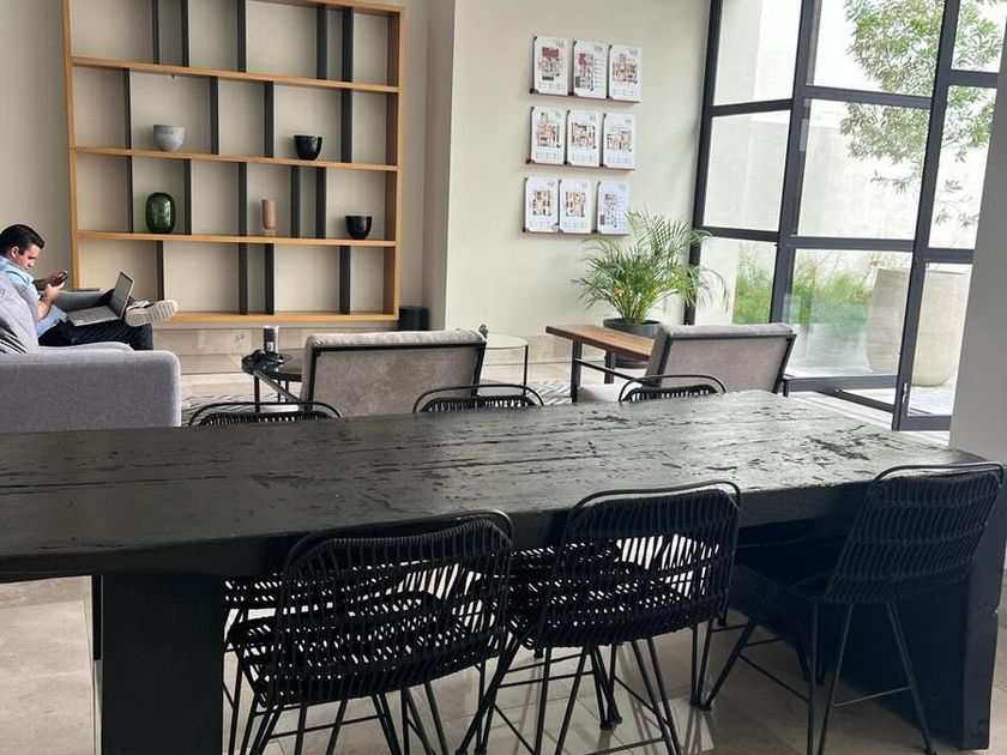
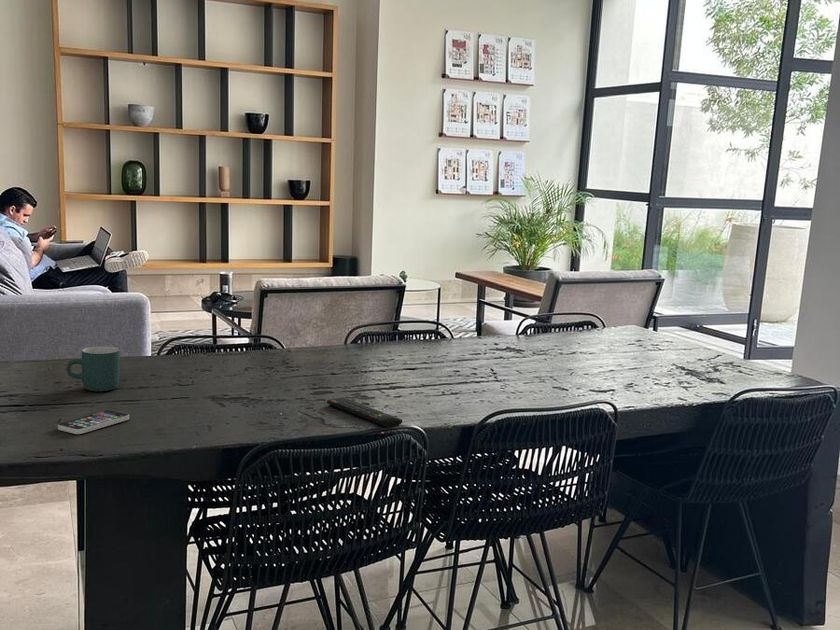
+ remote control [326,397,403,429]
+ smartphone [57,409,130,435]
+ mug [65,345,121,392]
